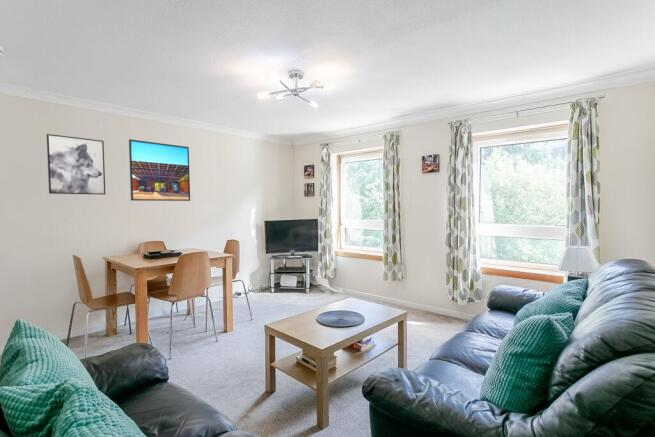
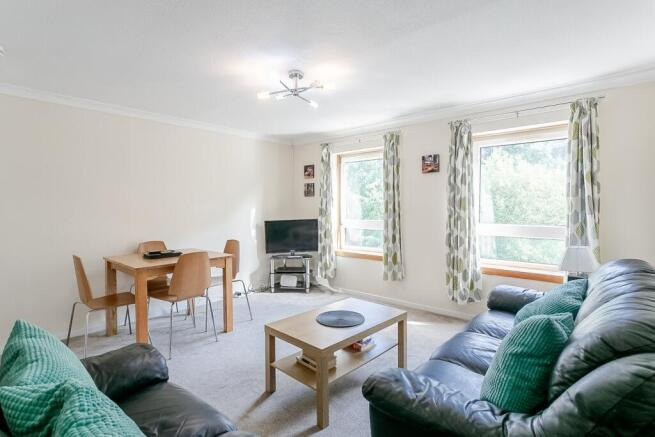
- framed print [128,138,191,202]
- wall art [46,133,106,196]
